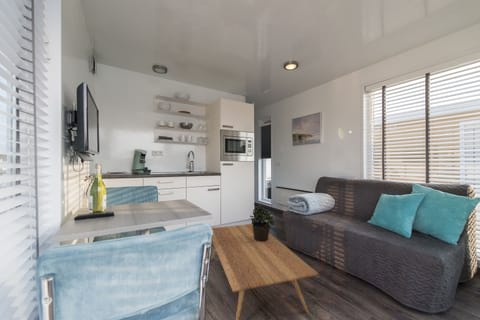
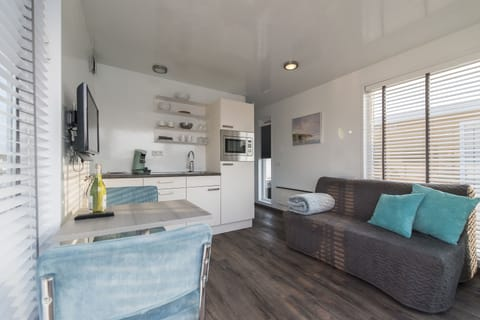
- potted plant [249,203,276,242]
- coffee table [210,223,320,320]
